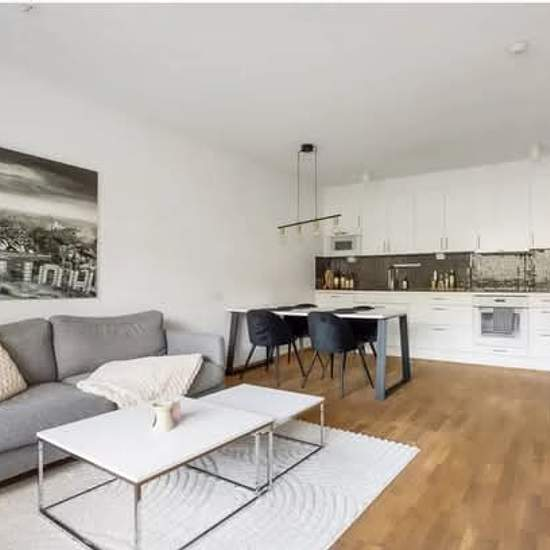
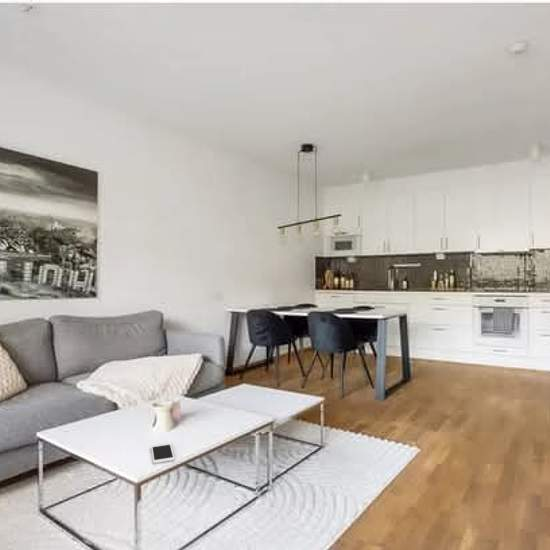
+ cell phone [150,442,176,464]
